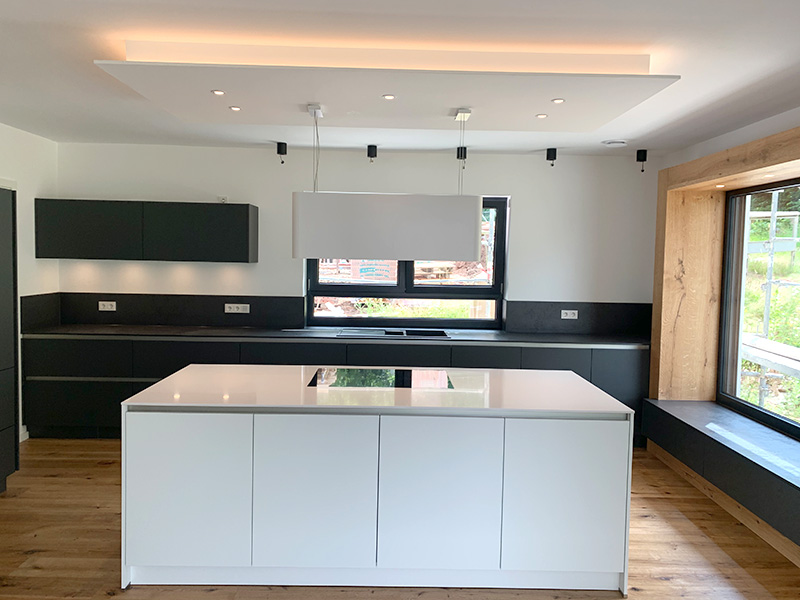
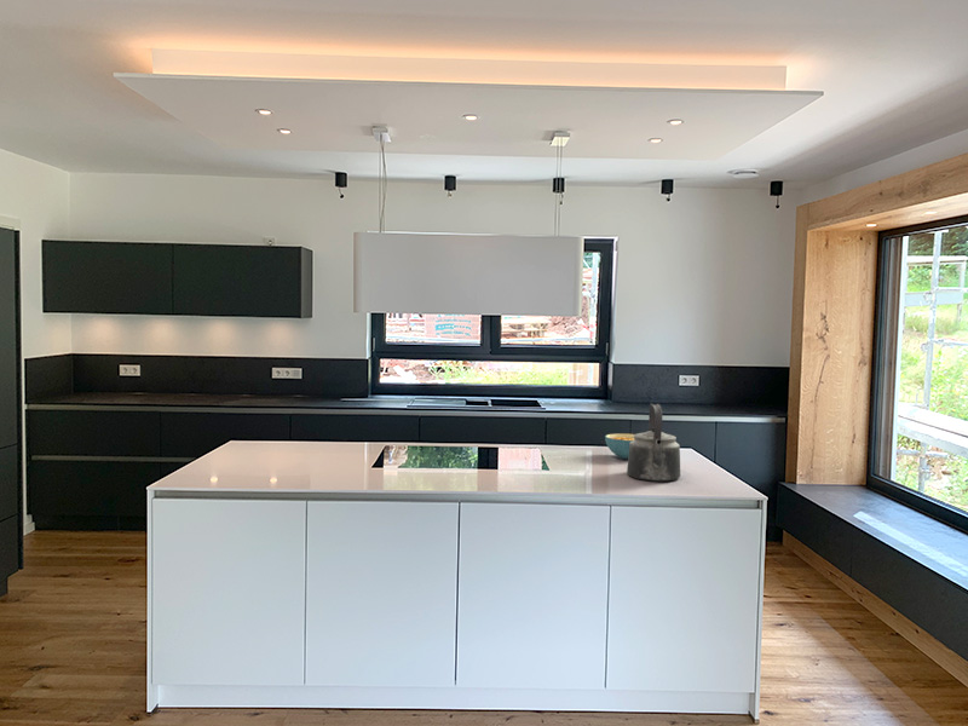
+ cereal bowl [604,432,635,460]
+ kettle [626,403,681,483]
